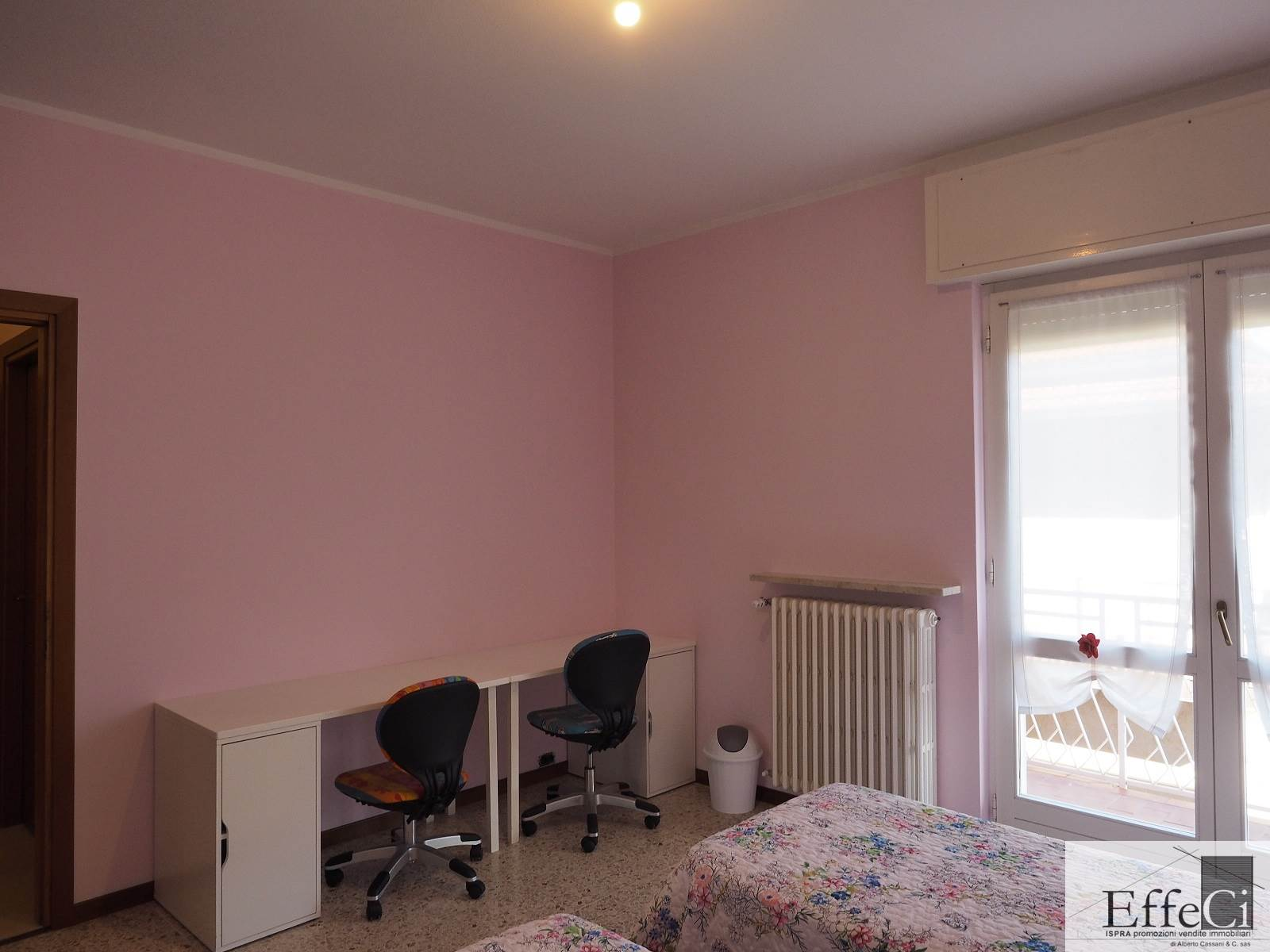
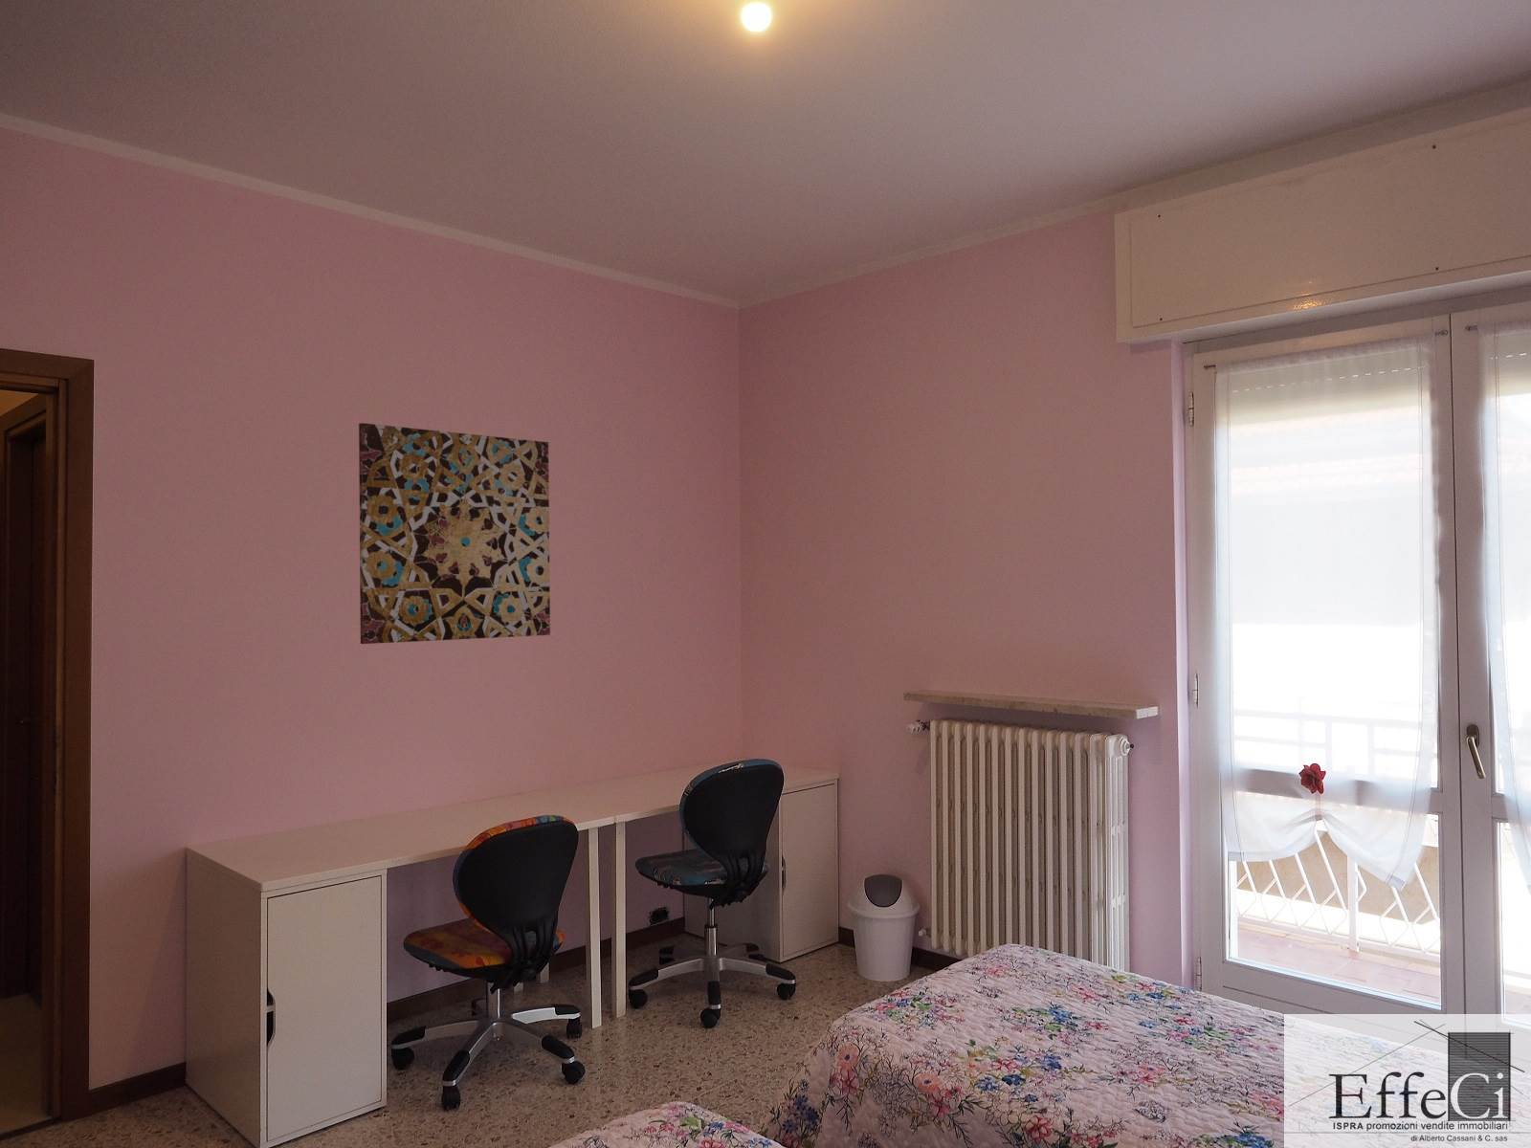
+ wall art [358,422,551,645]
